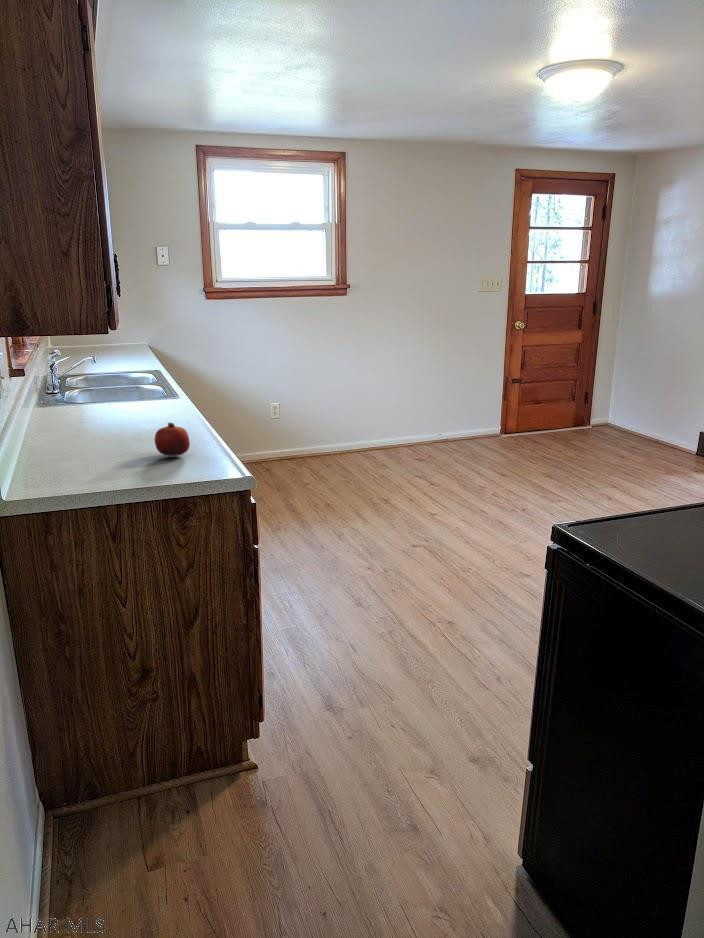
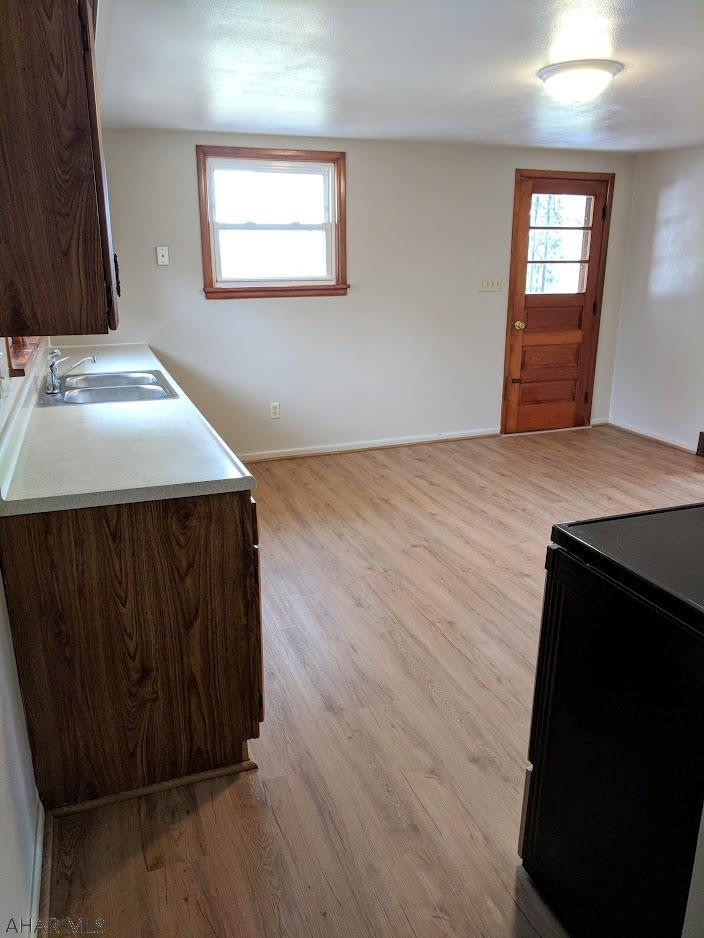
- fruit [154,422,191,457]
